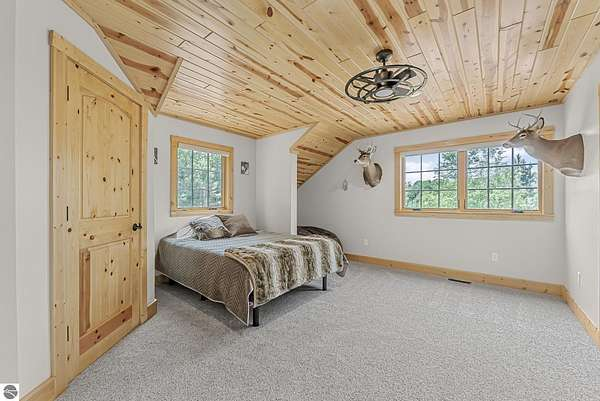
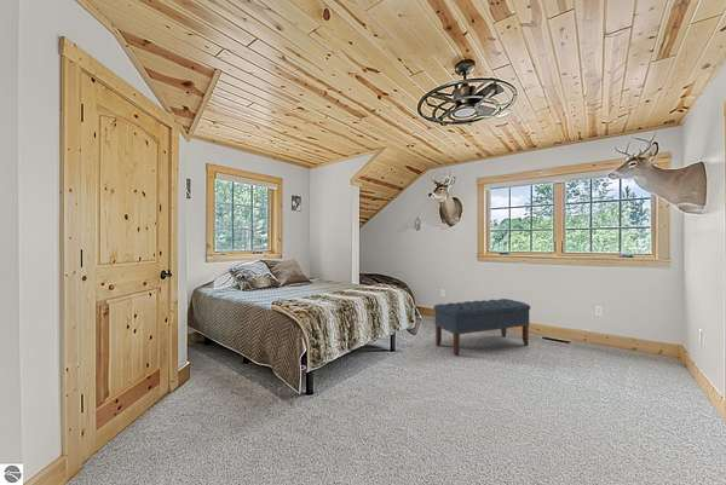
+ bench [433,298,531,357]
